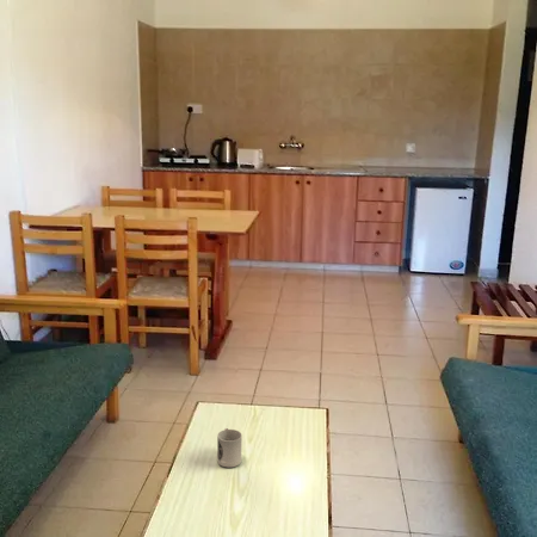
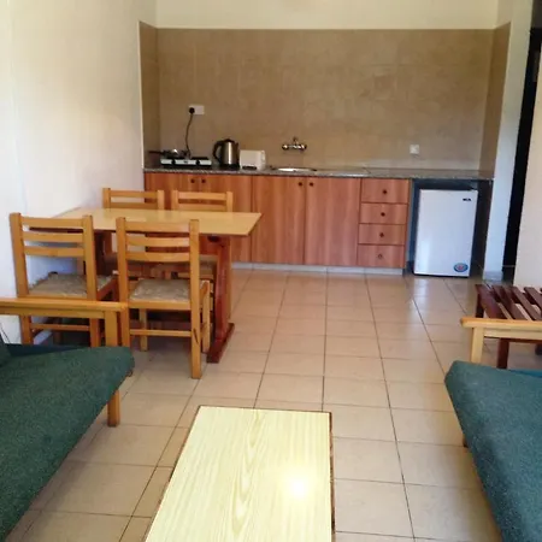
- cup [216,427,243,469]
